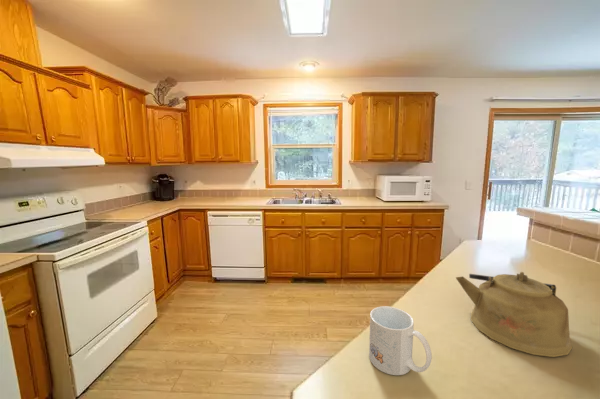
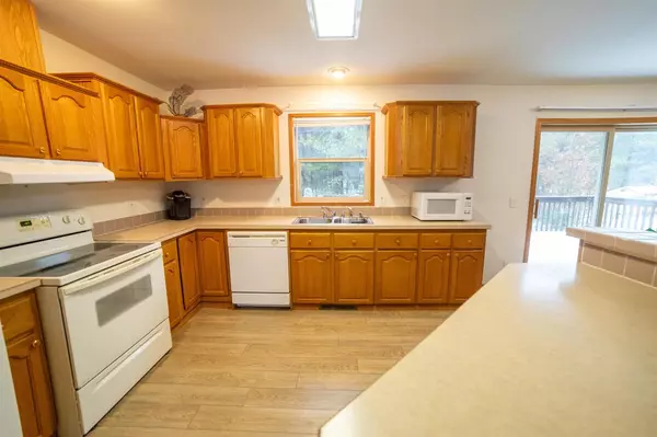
- kettle [455,271,573,358]
- mug [368,305,433,376]
